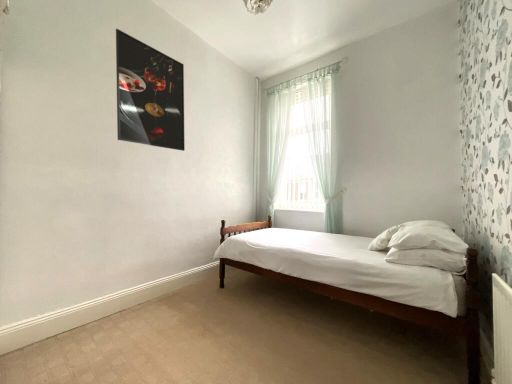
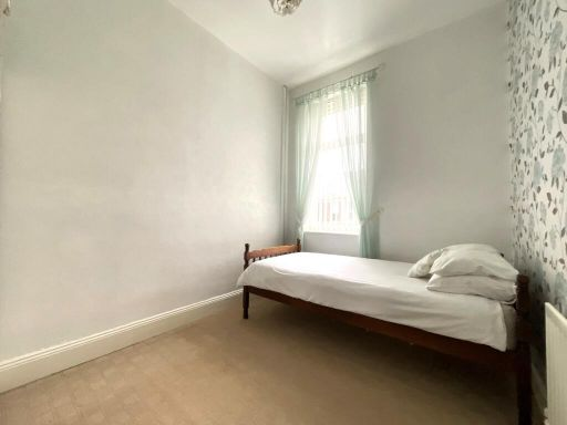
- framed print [115,28,186,152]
